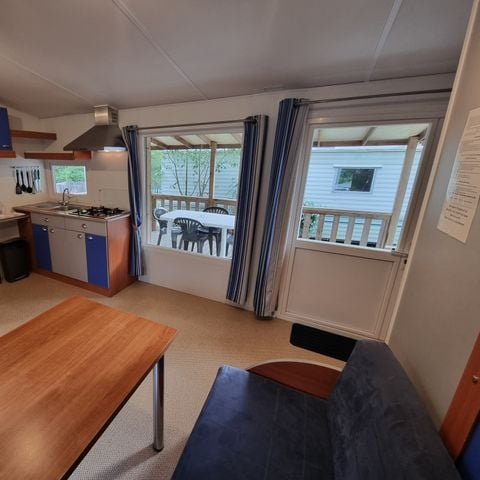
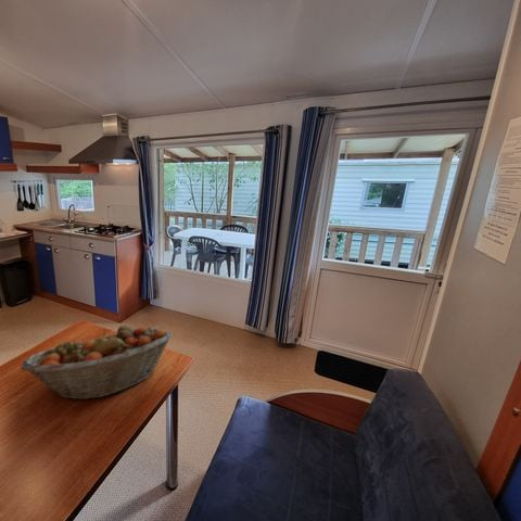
+ fruit basket [20,325,174,401]
